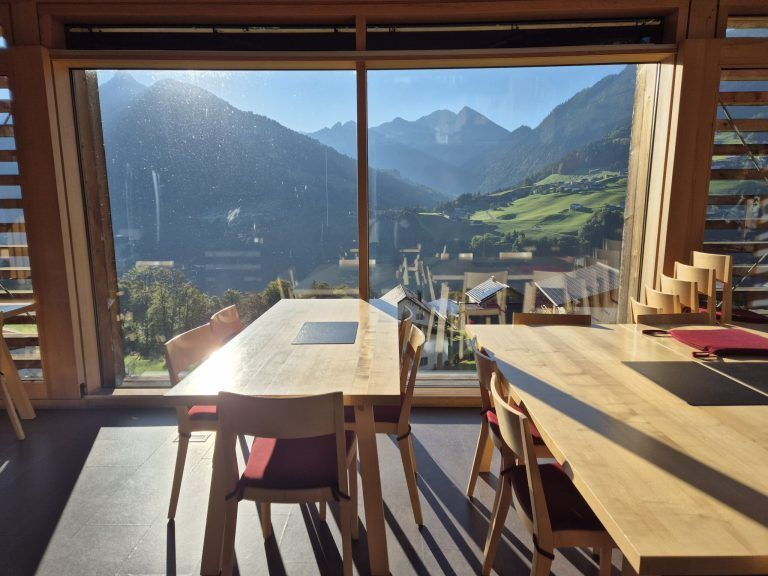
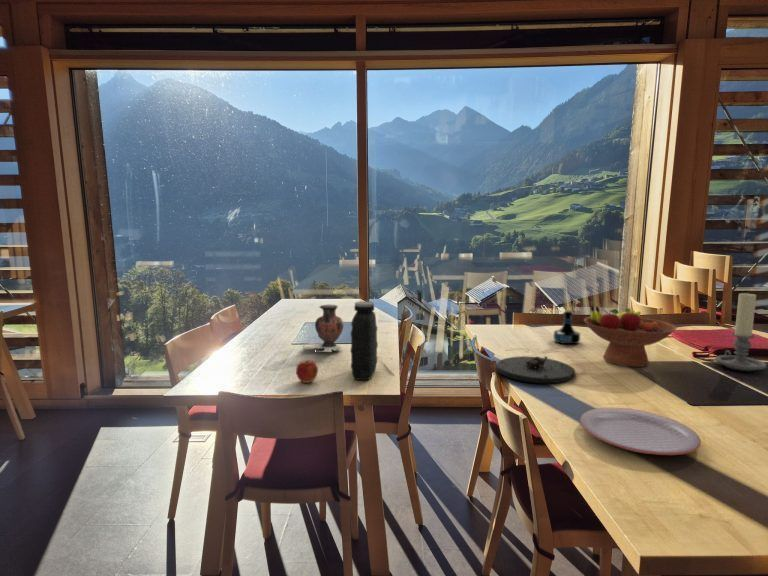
+ plate [495,355,576,384]
+ fruit bowl [583,305,678,368]
+ water jug [350,300,379,381]
+ tequila bottle [553,310,581,345]
+ apple [295,359,319,384]
+ plate [579,407,702,456]
+ vase [302,303,344,353]
+ candle holder [715,291,767,372]
